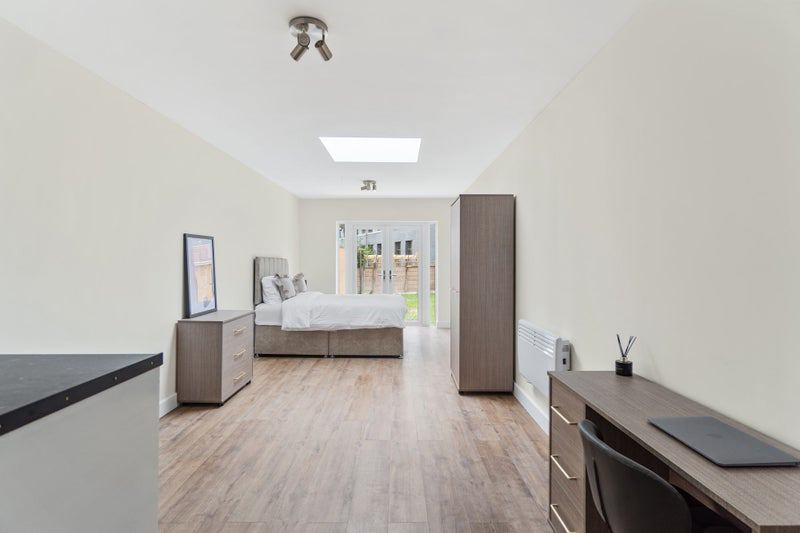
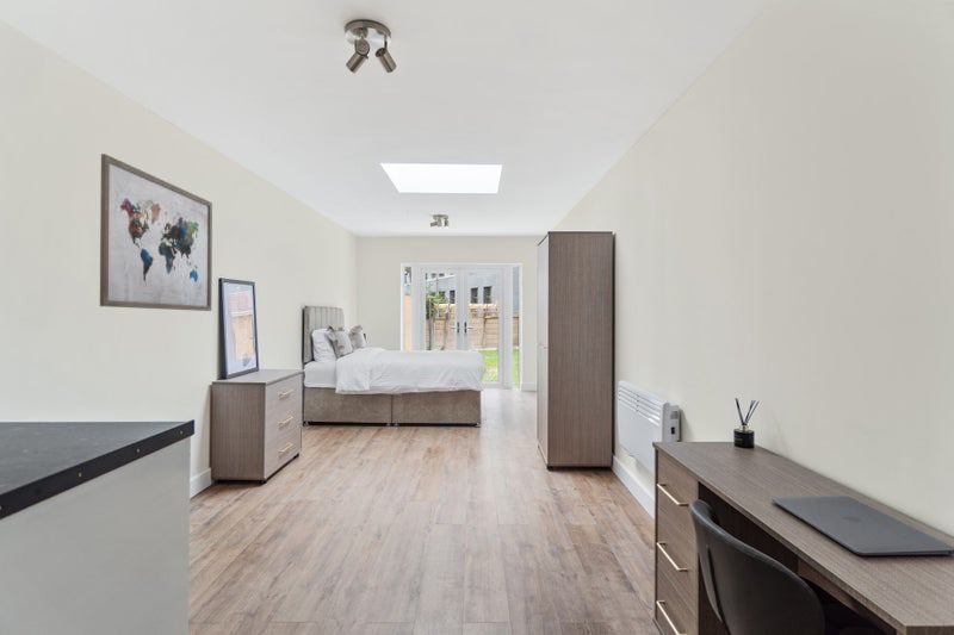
+ wall art [99,152,213,312]
